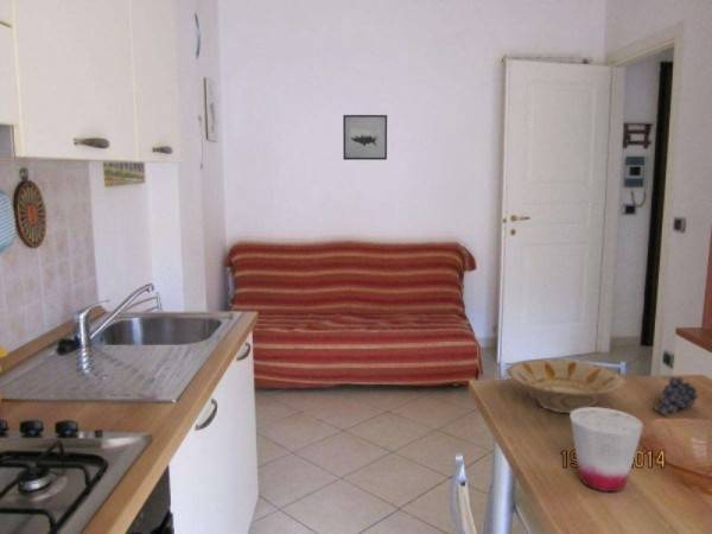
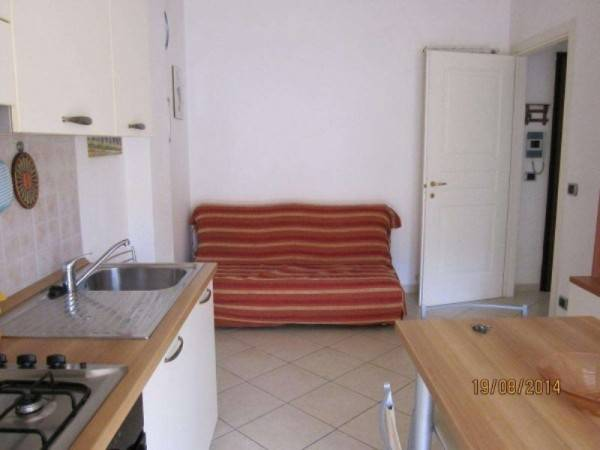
- wall art [342,114,388,161]
- fruit [653,376,699,417]
- bowl [507,358,627,414]
- cup [568,406,644,492]
